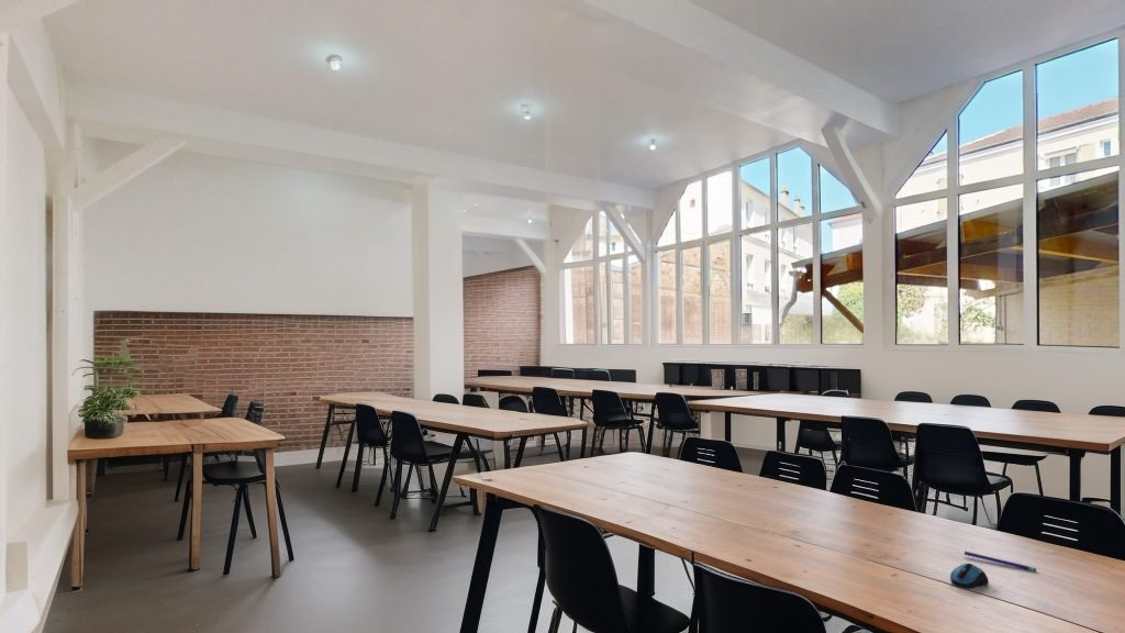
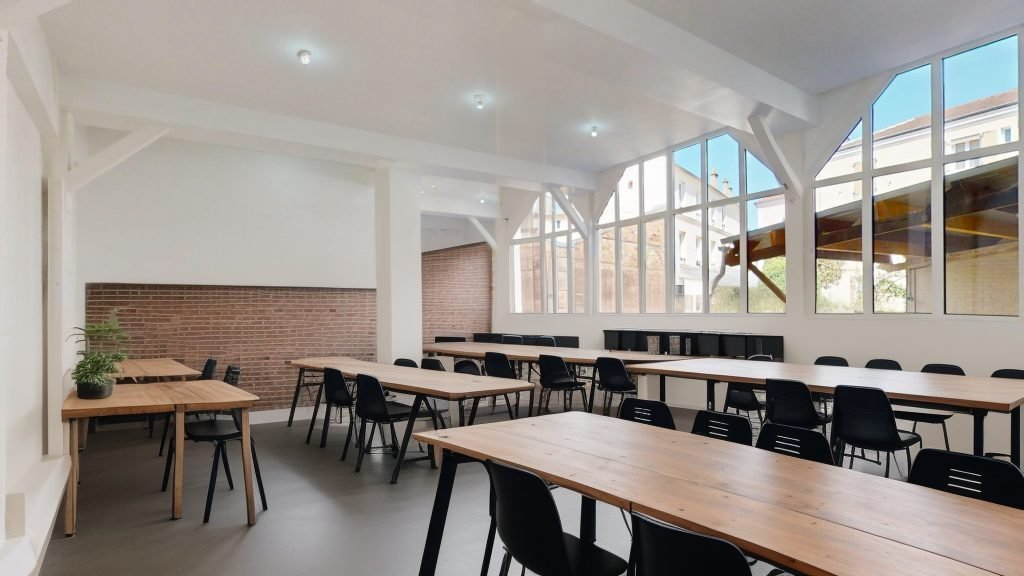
- computer mouse [949,563,990,589]
- pen [964,551,1037,573]
